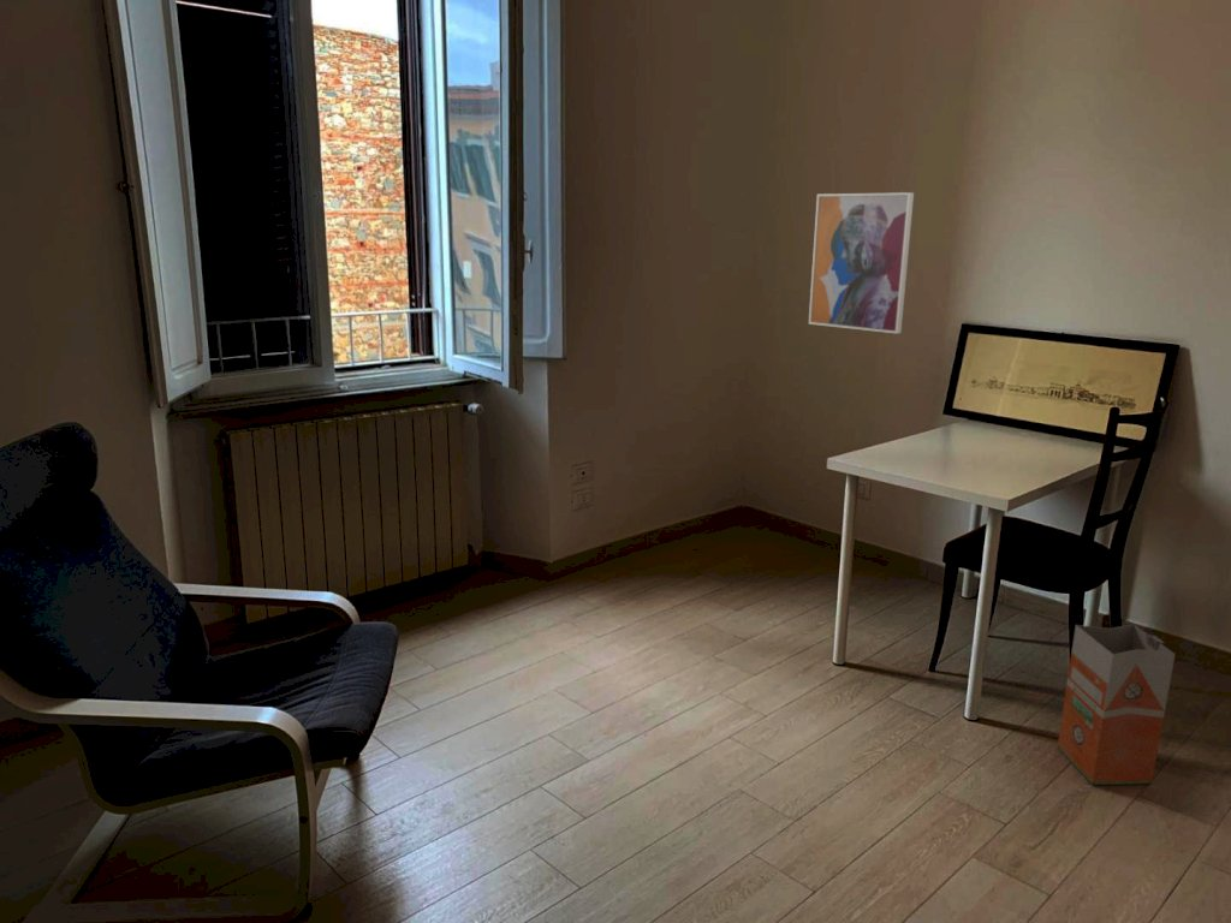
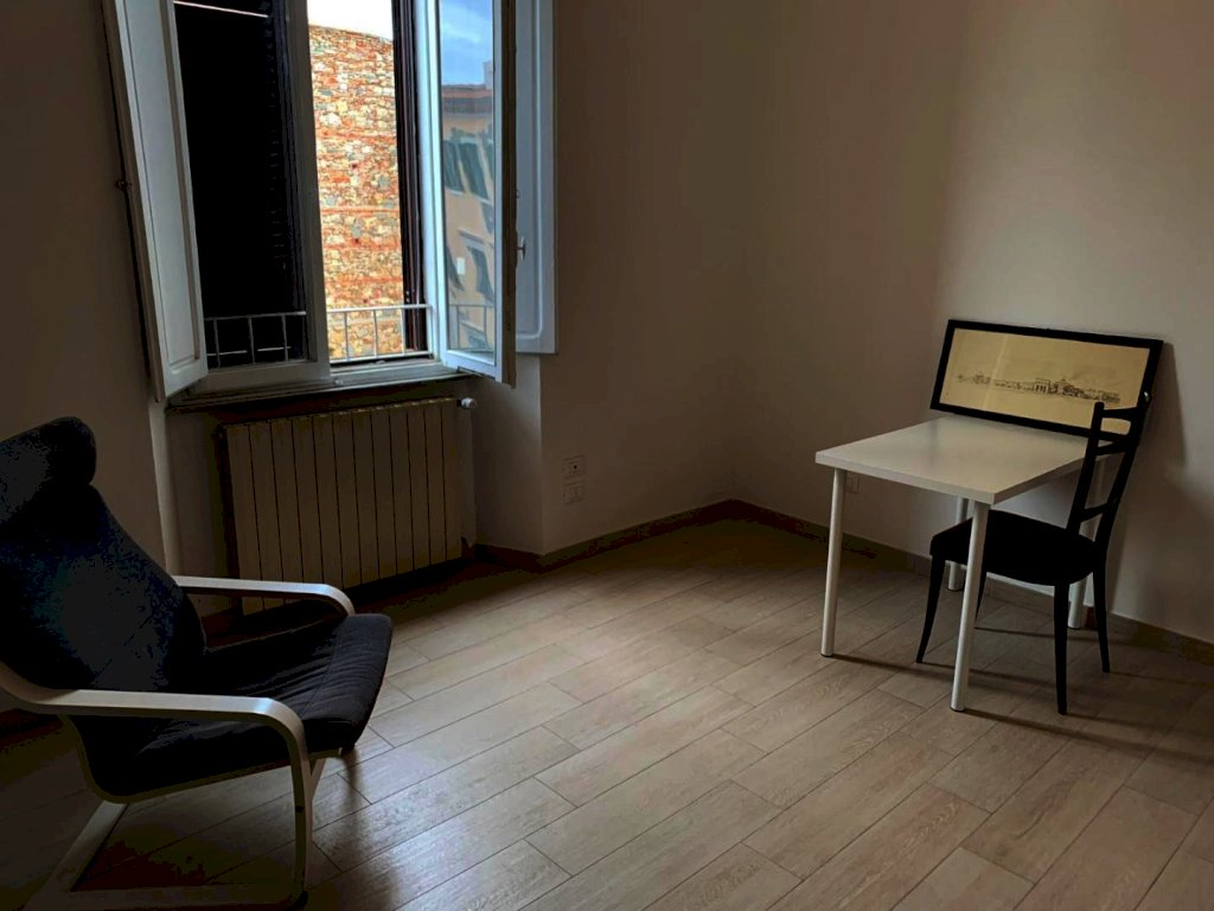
- waste bin [1057,624,1177,786]
- wall art [808,191,915,335]
